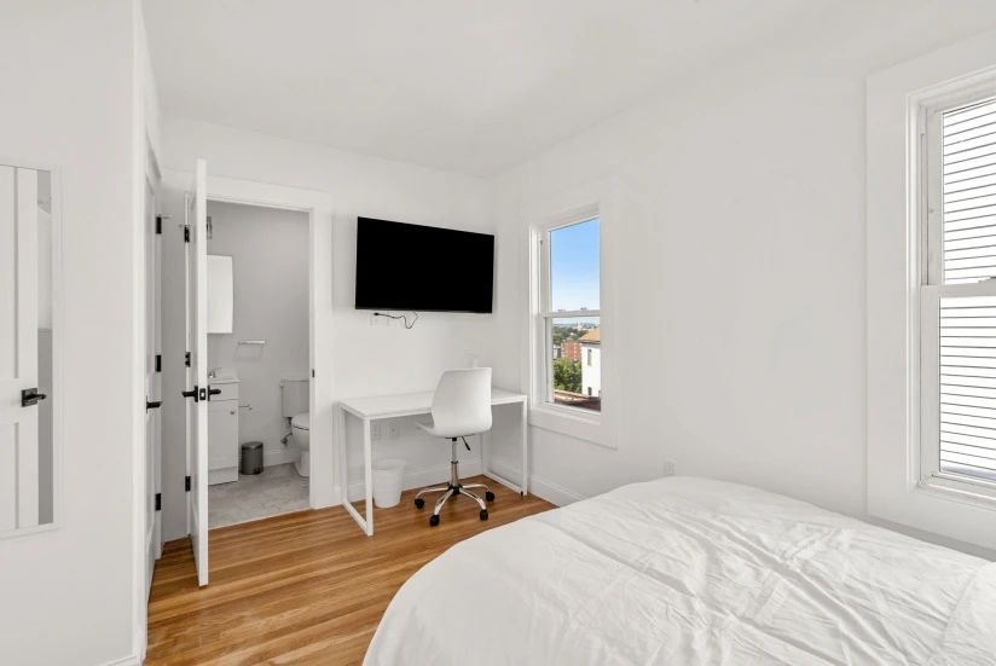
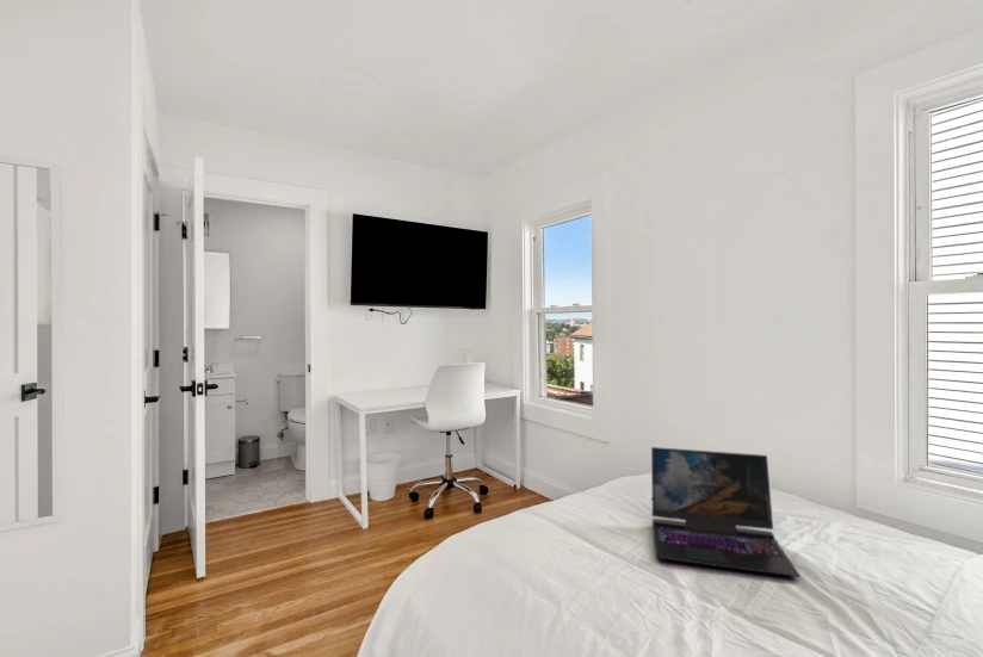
+ laptop [650,446,802,578]
